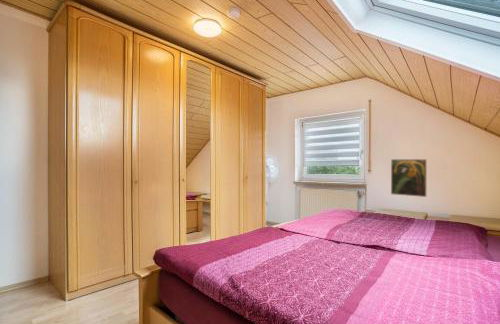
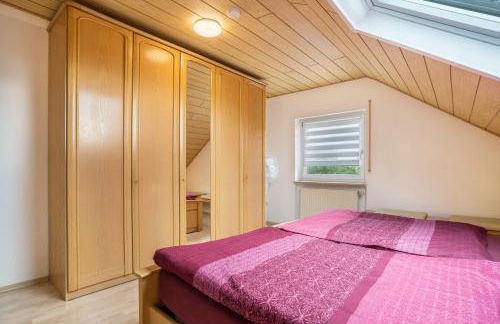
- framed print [390,158,428,198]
